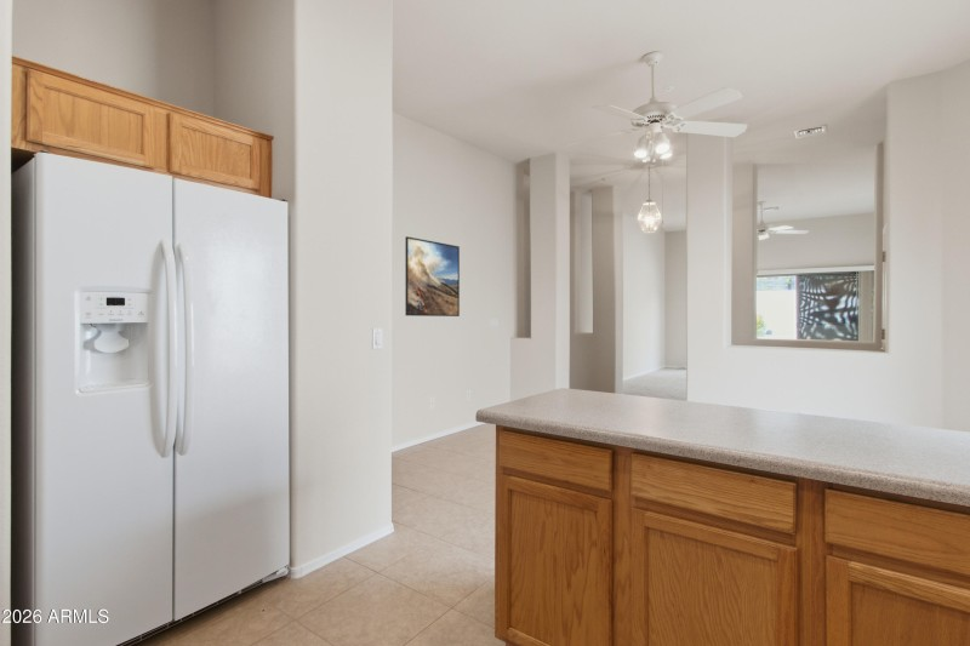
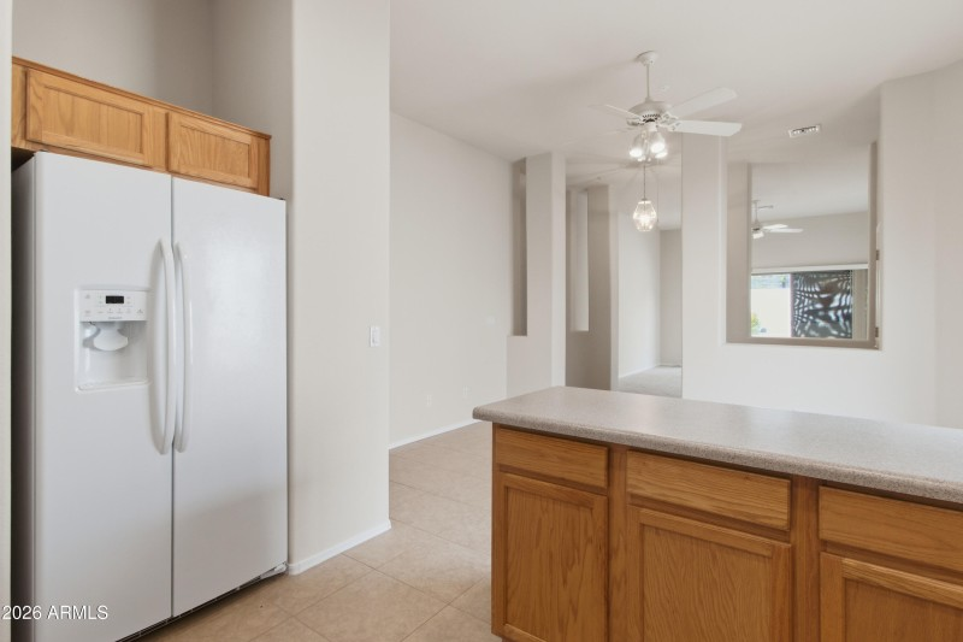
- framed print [404,235,461,318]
